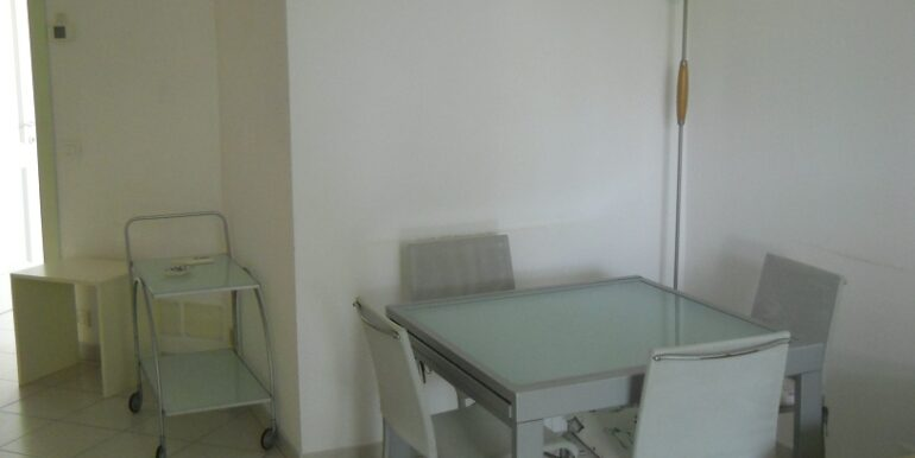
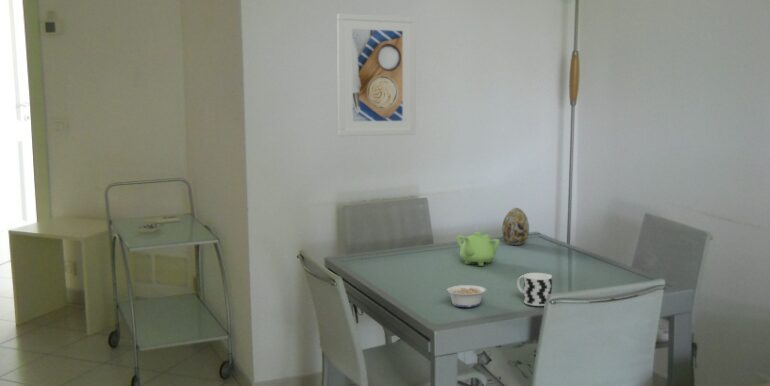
+ teapot [456,231,501,267]
+ cup [516,272,553,307]
+ decorative egg [501,207,530,246]
+ legume [439,284,487,308]
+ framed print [336,12,417,137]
